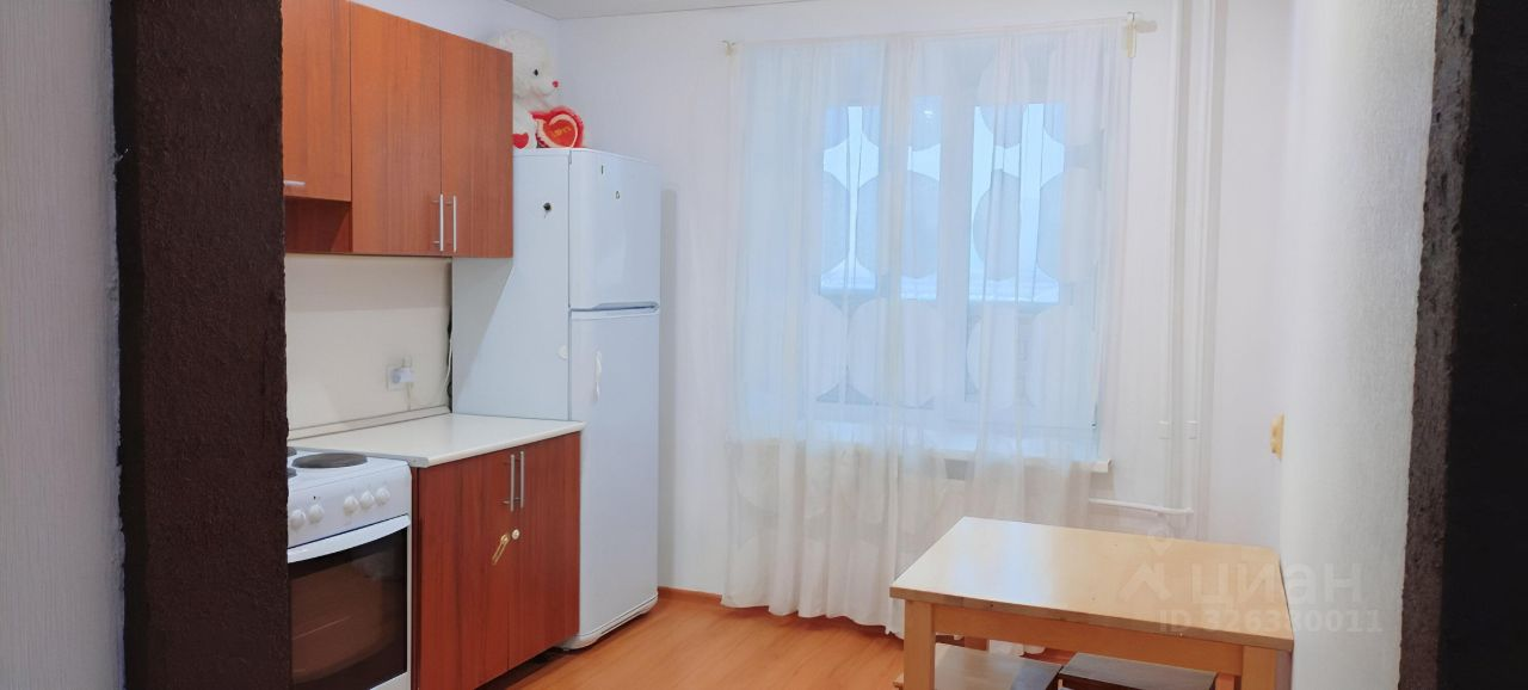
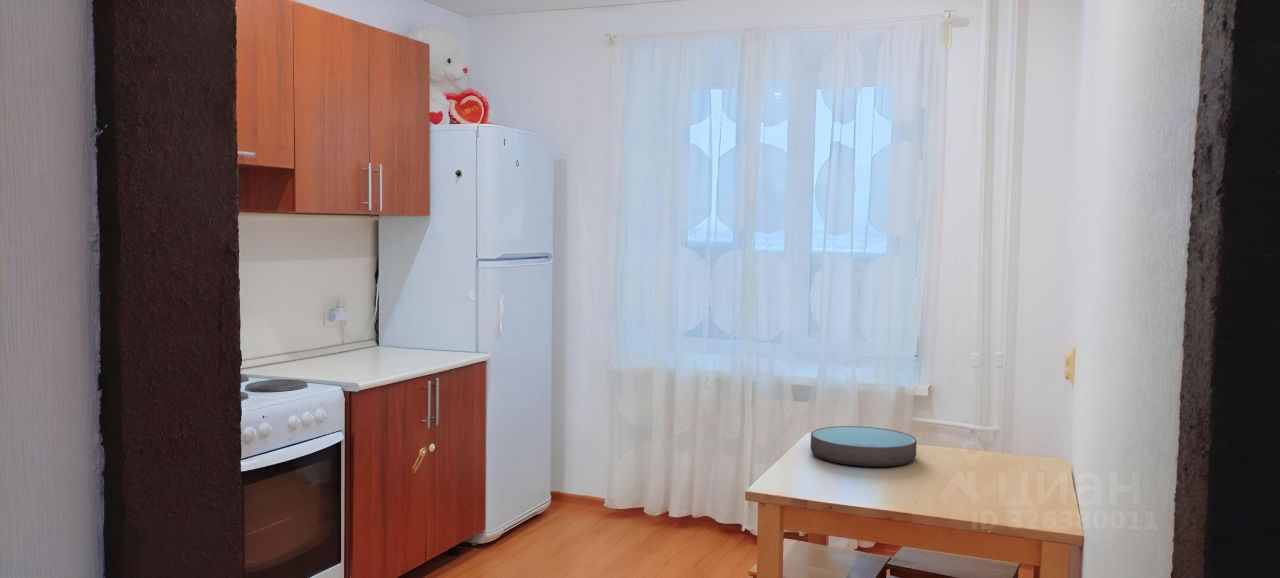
+ bowl [810,425,918,468]
